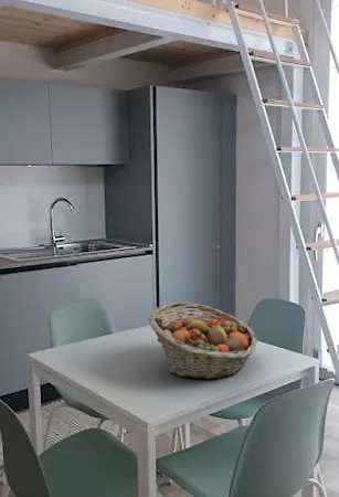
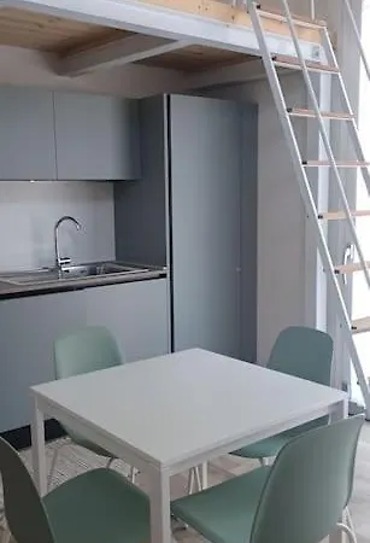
- fruit basket [147,302,258,380]
